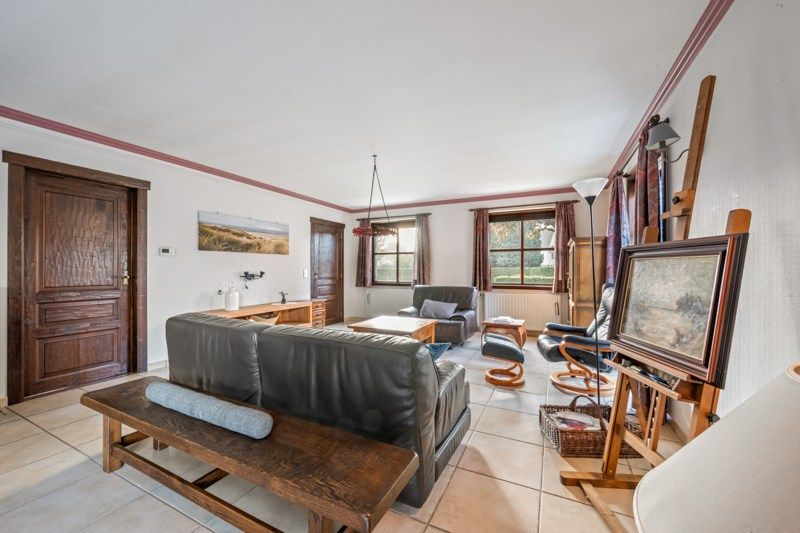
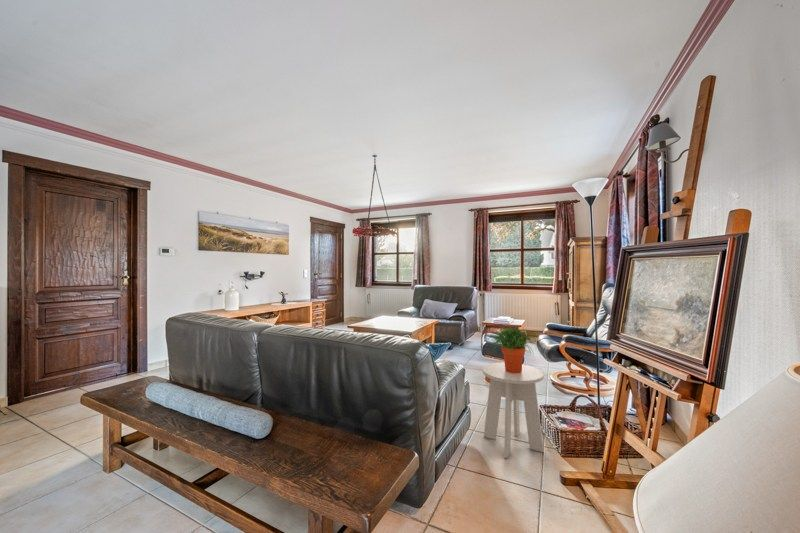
+ potted plant [487,326,541,373]
+ side table [482,361,545,459]
